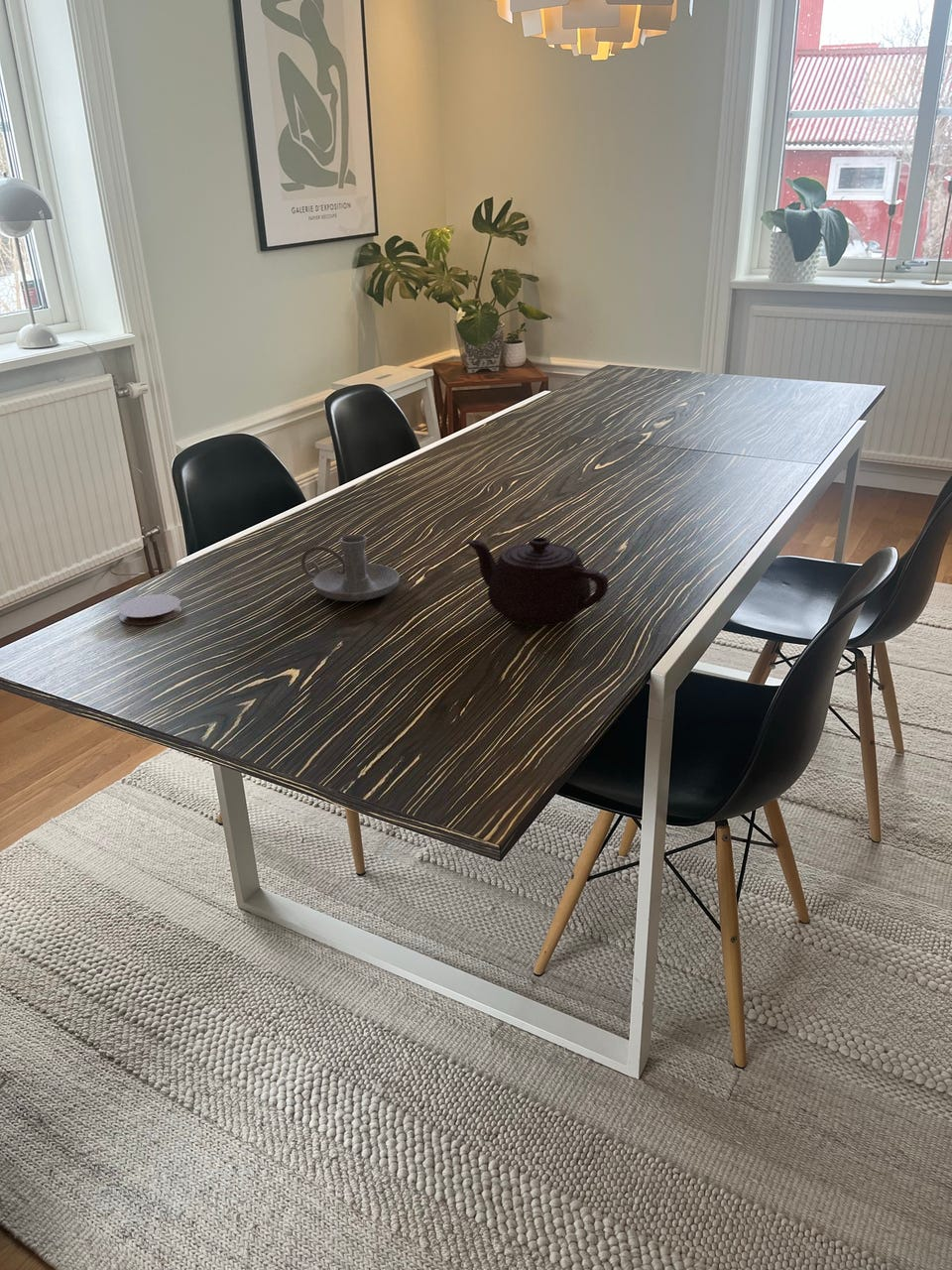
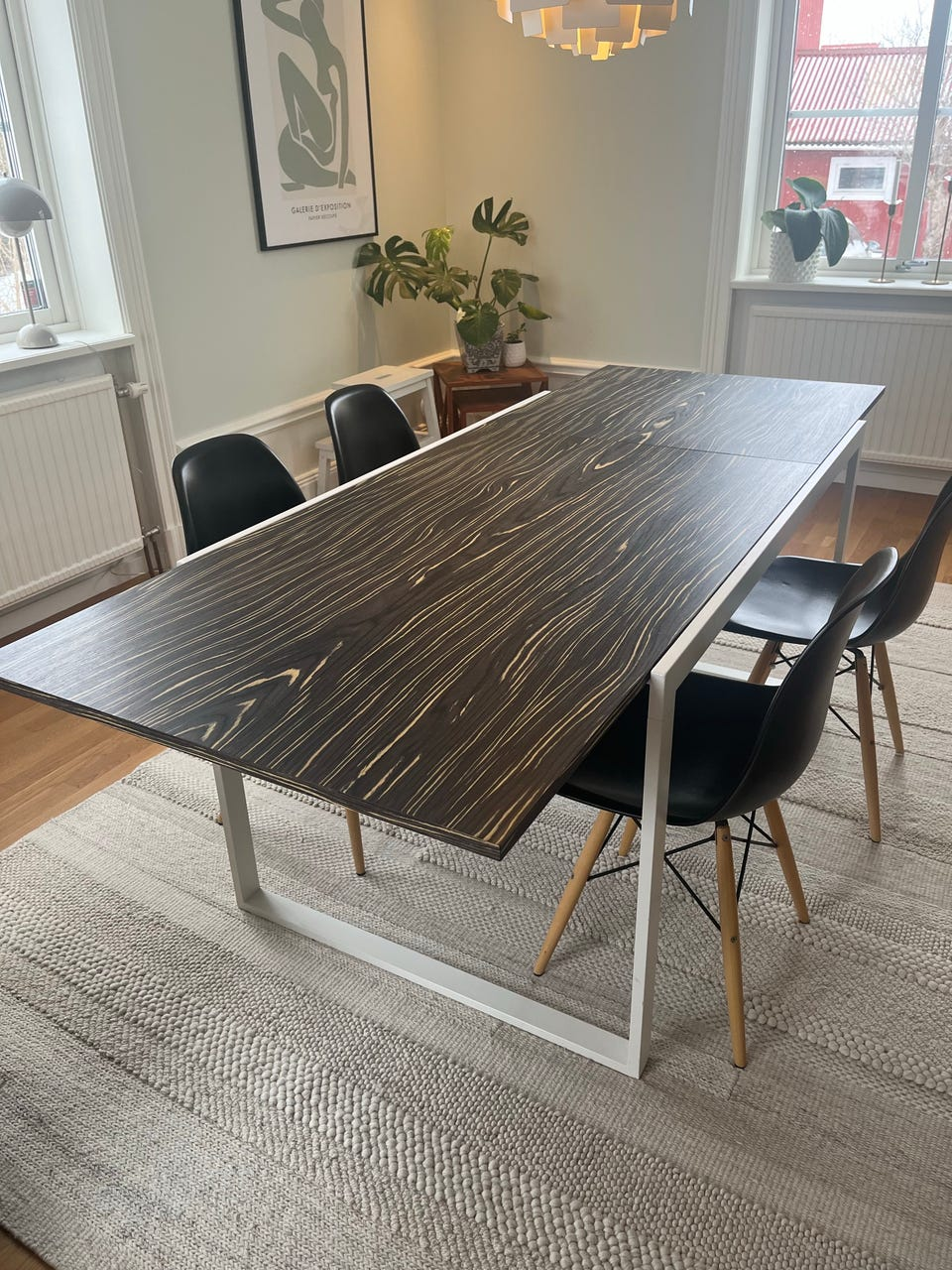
- teapot [466,536,610,628]
- coaster [117,593,182,626]
- candle holder [300,534,401,602]
